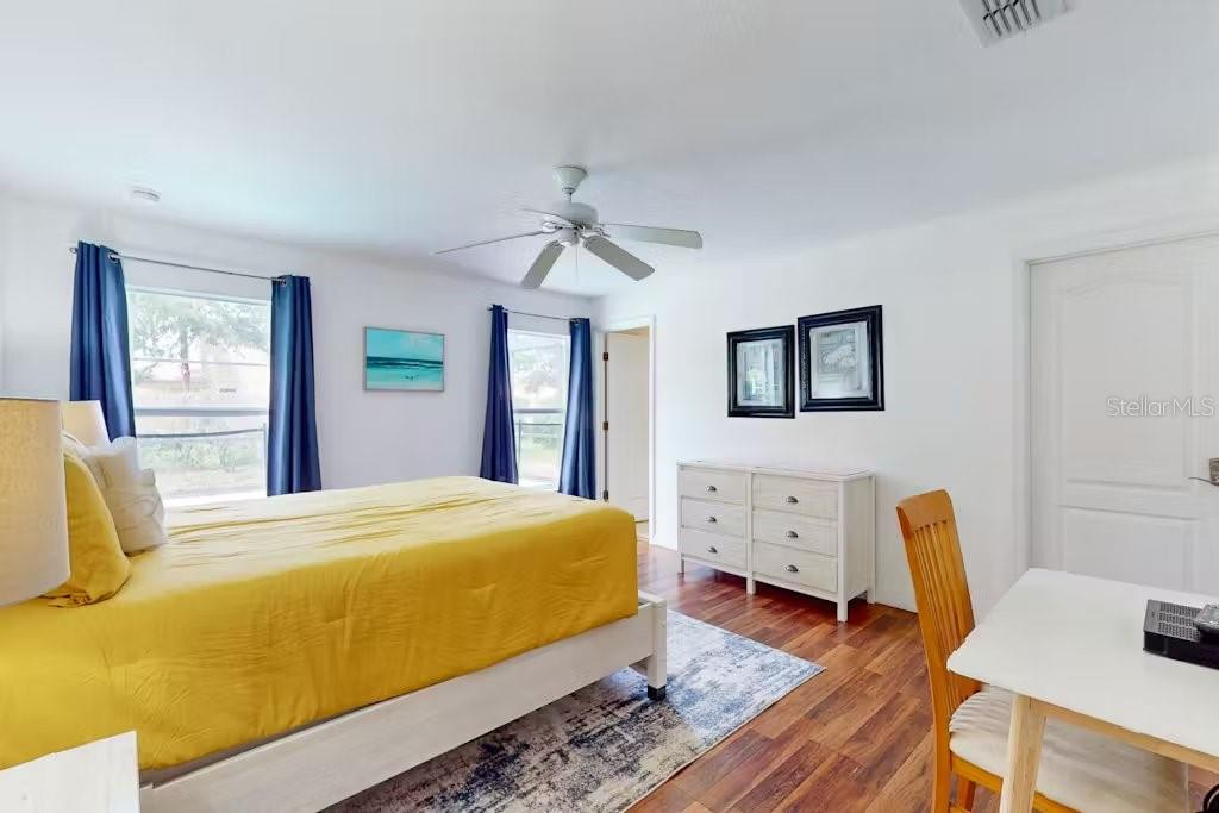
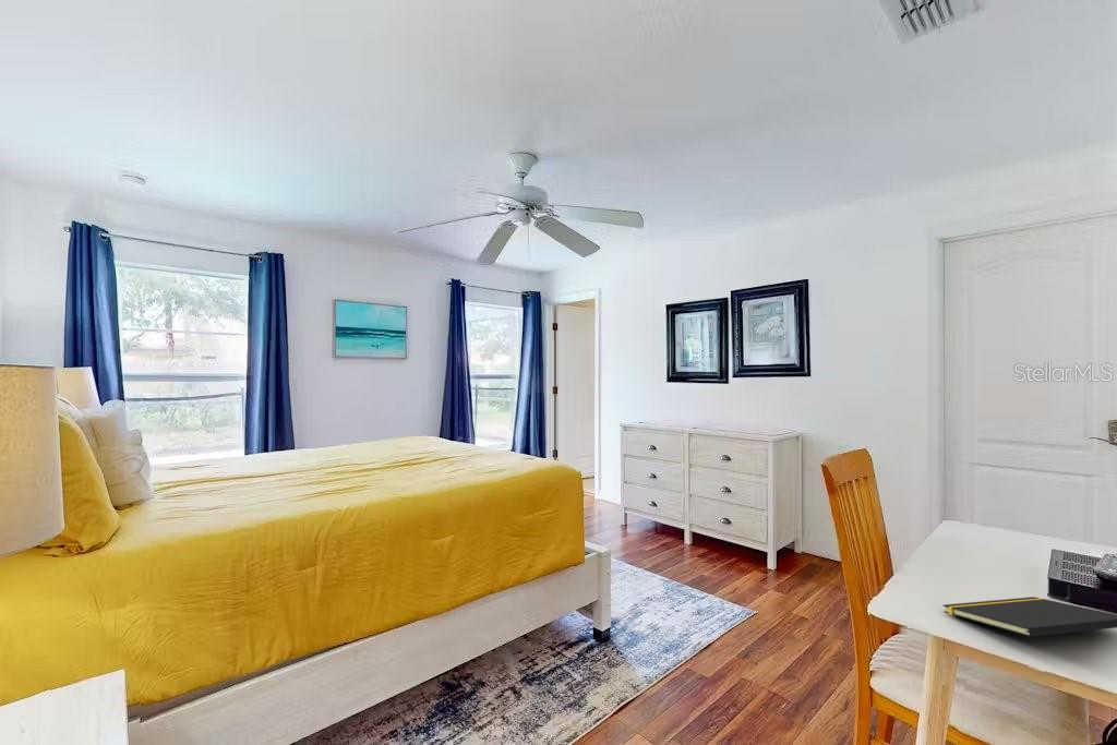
+ notepad [941,596,1117,638]
